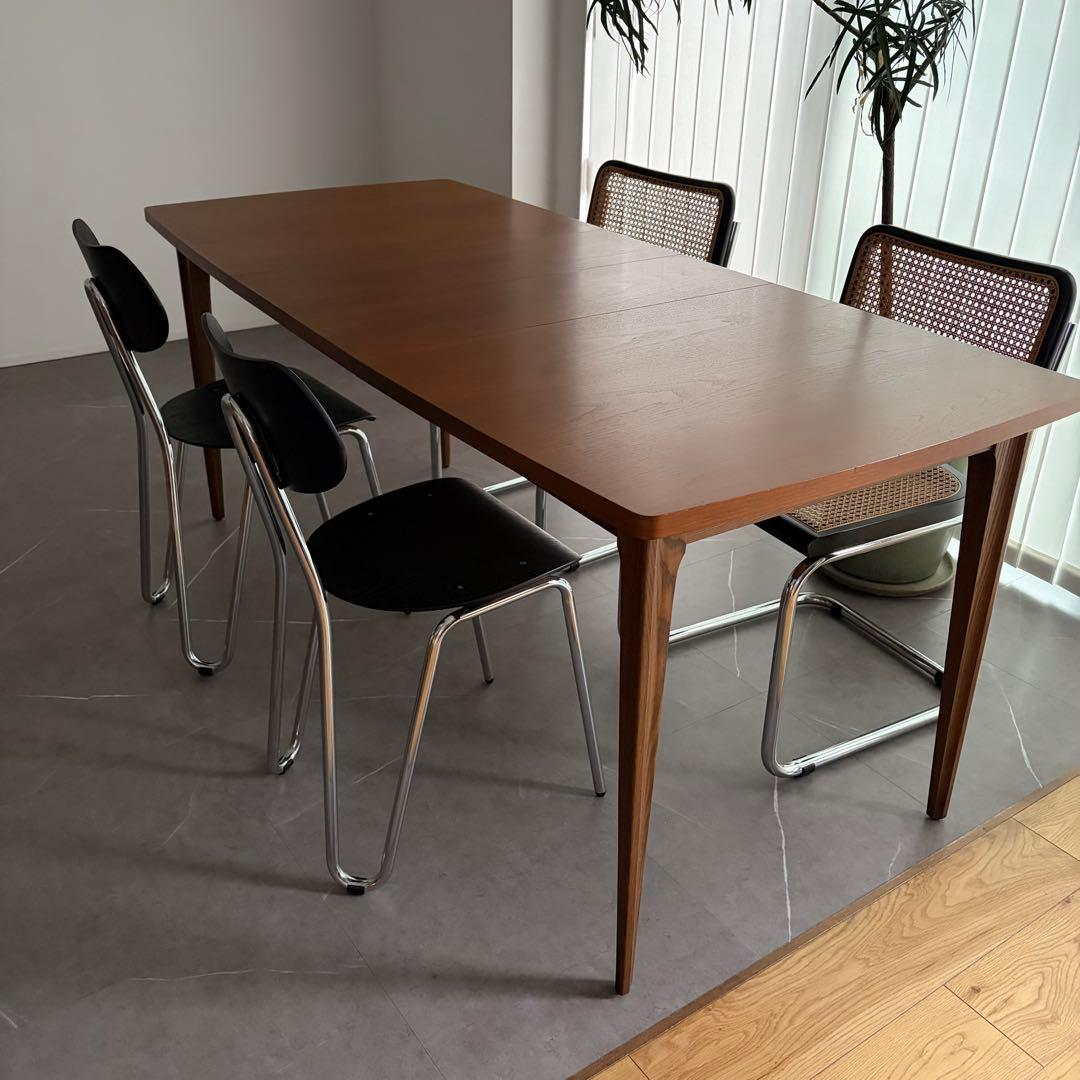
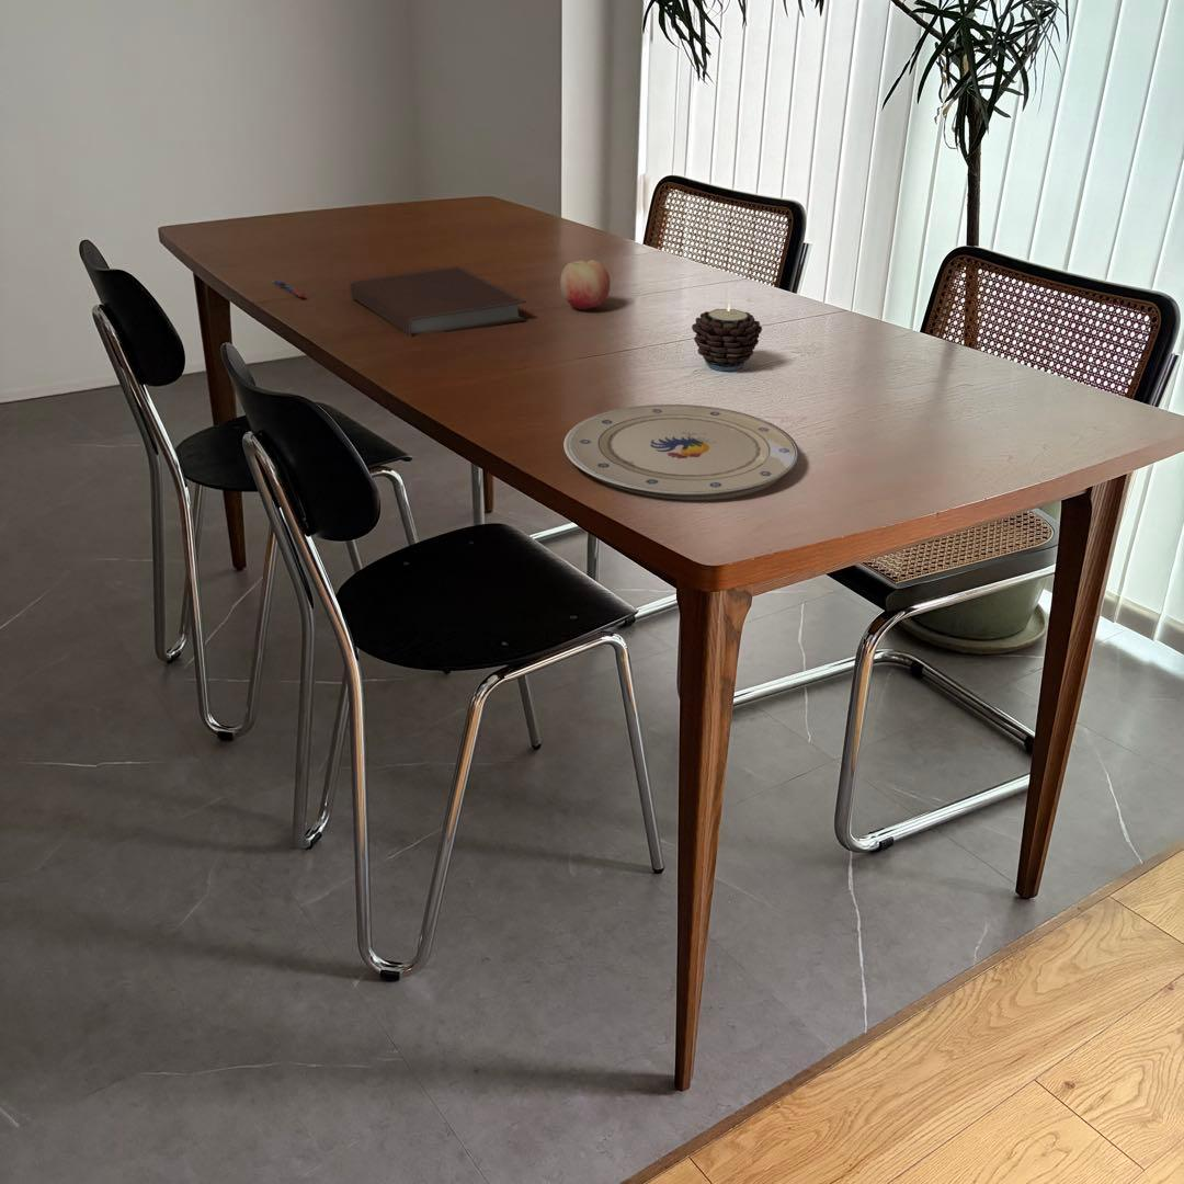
+ pen [272,278,307,298]
+ candle [691,304,763,372]
+ plate [562,403,800,501]
+ fruit [559,259,612,310]
+ notebook [349,265,527,338]
